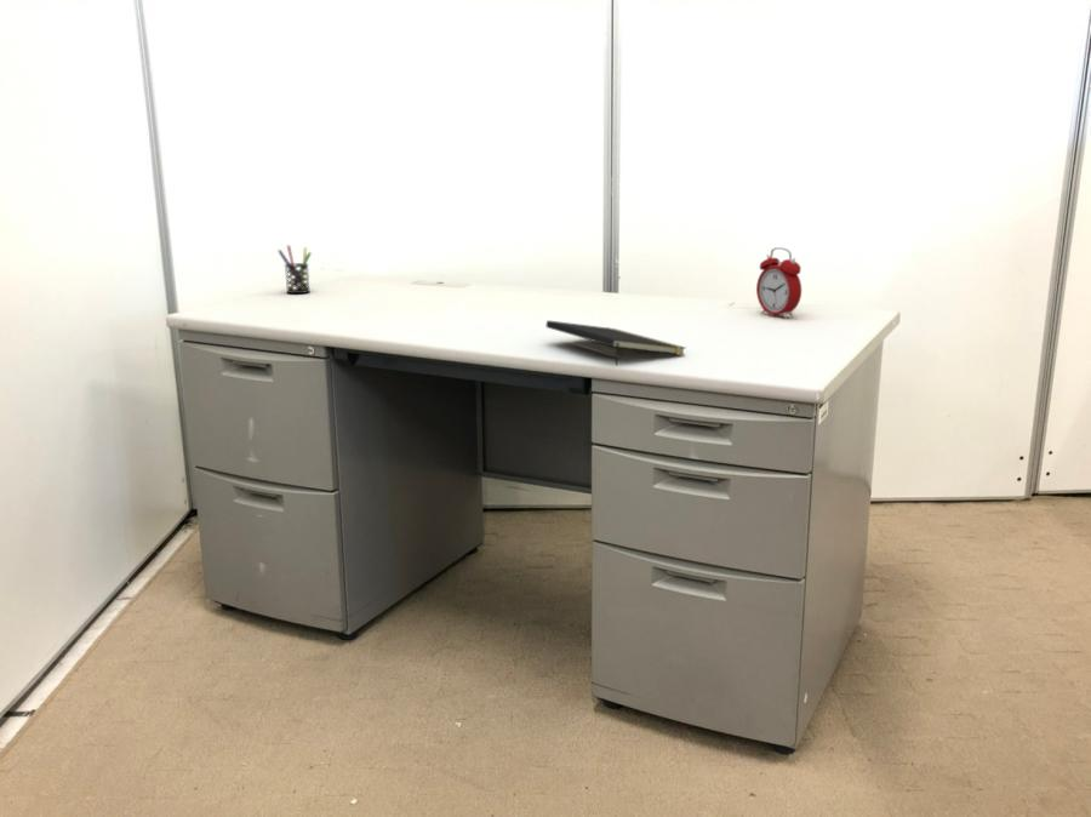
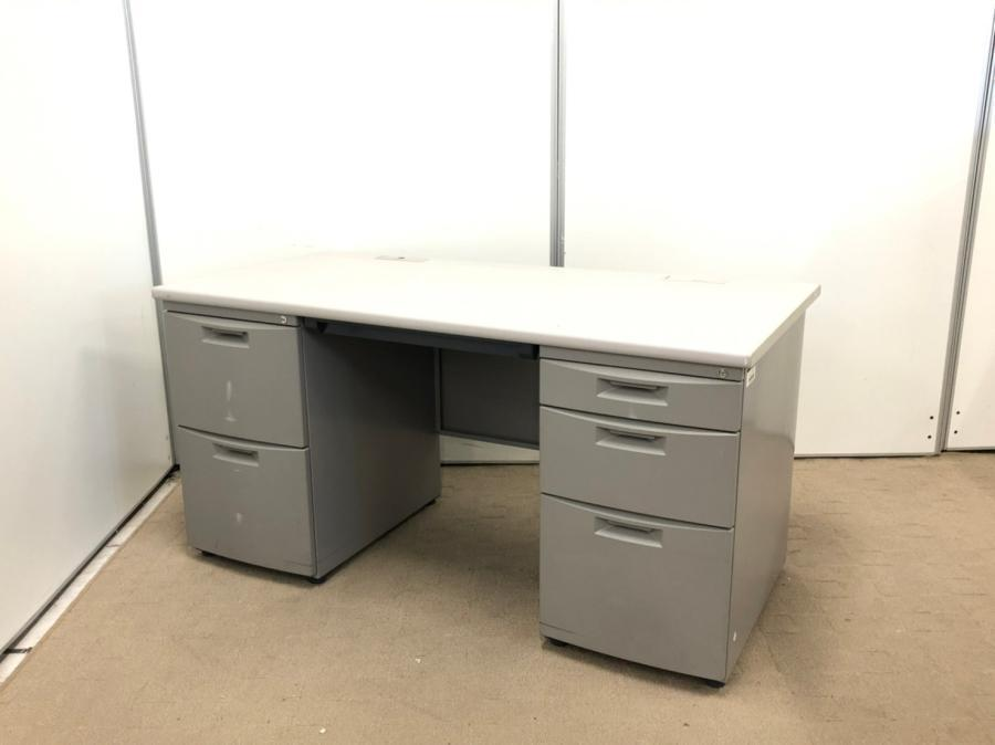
- alarm clock [755,246,802,319]
- notepad [546,319,687,366]
- pen holder [276,244,313,295]
